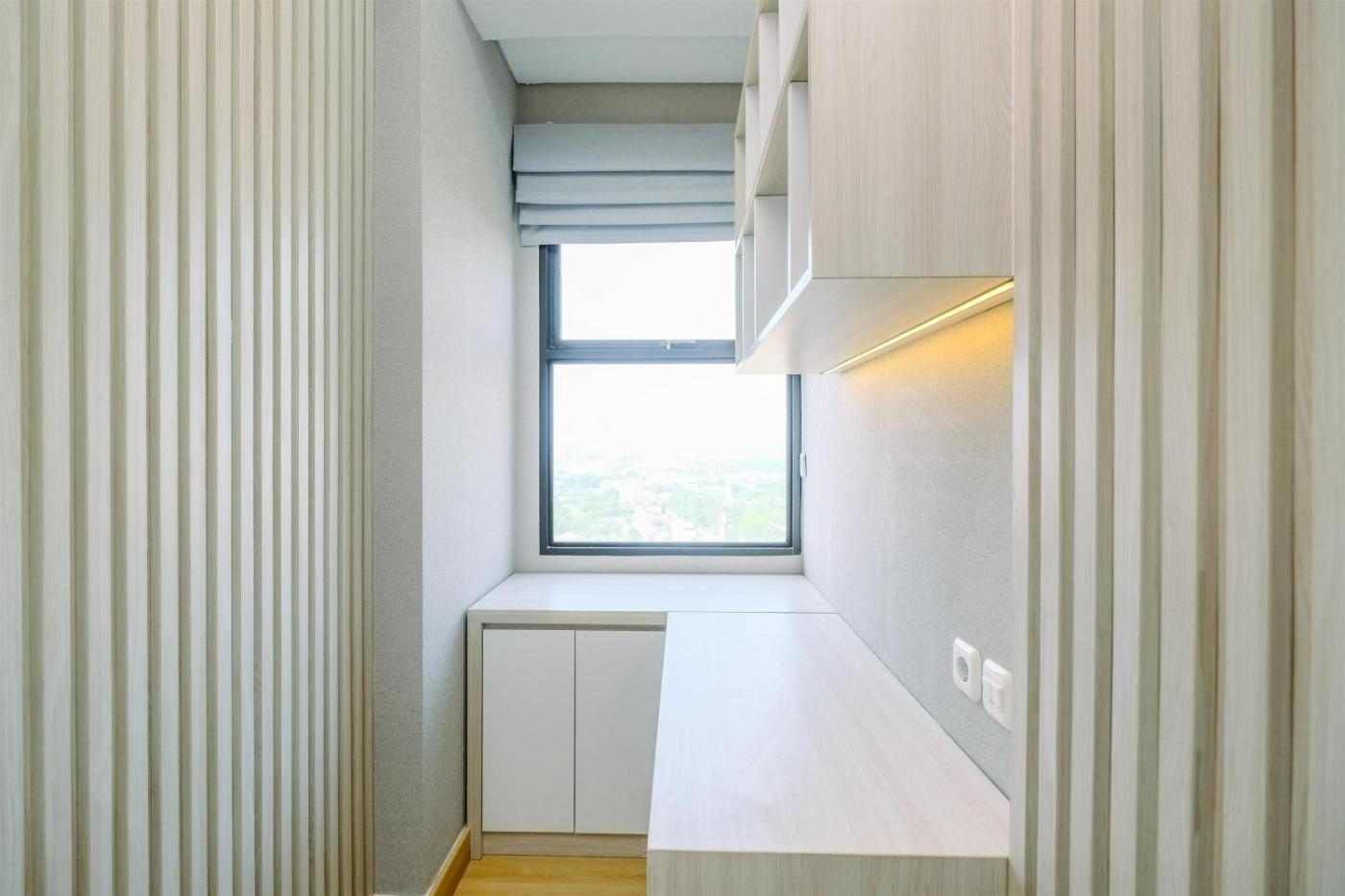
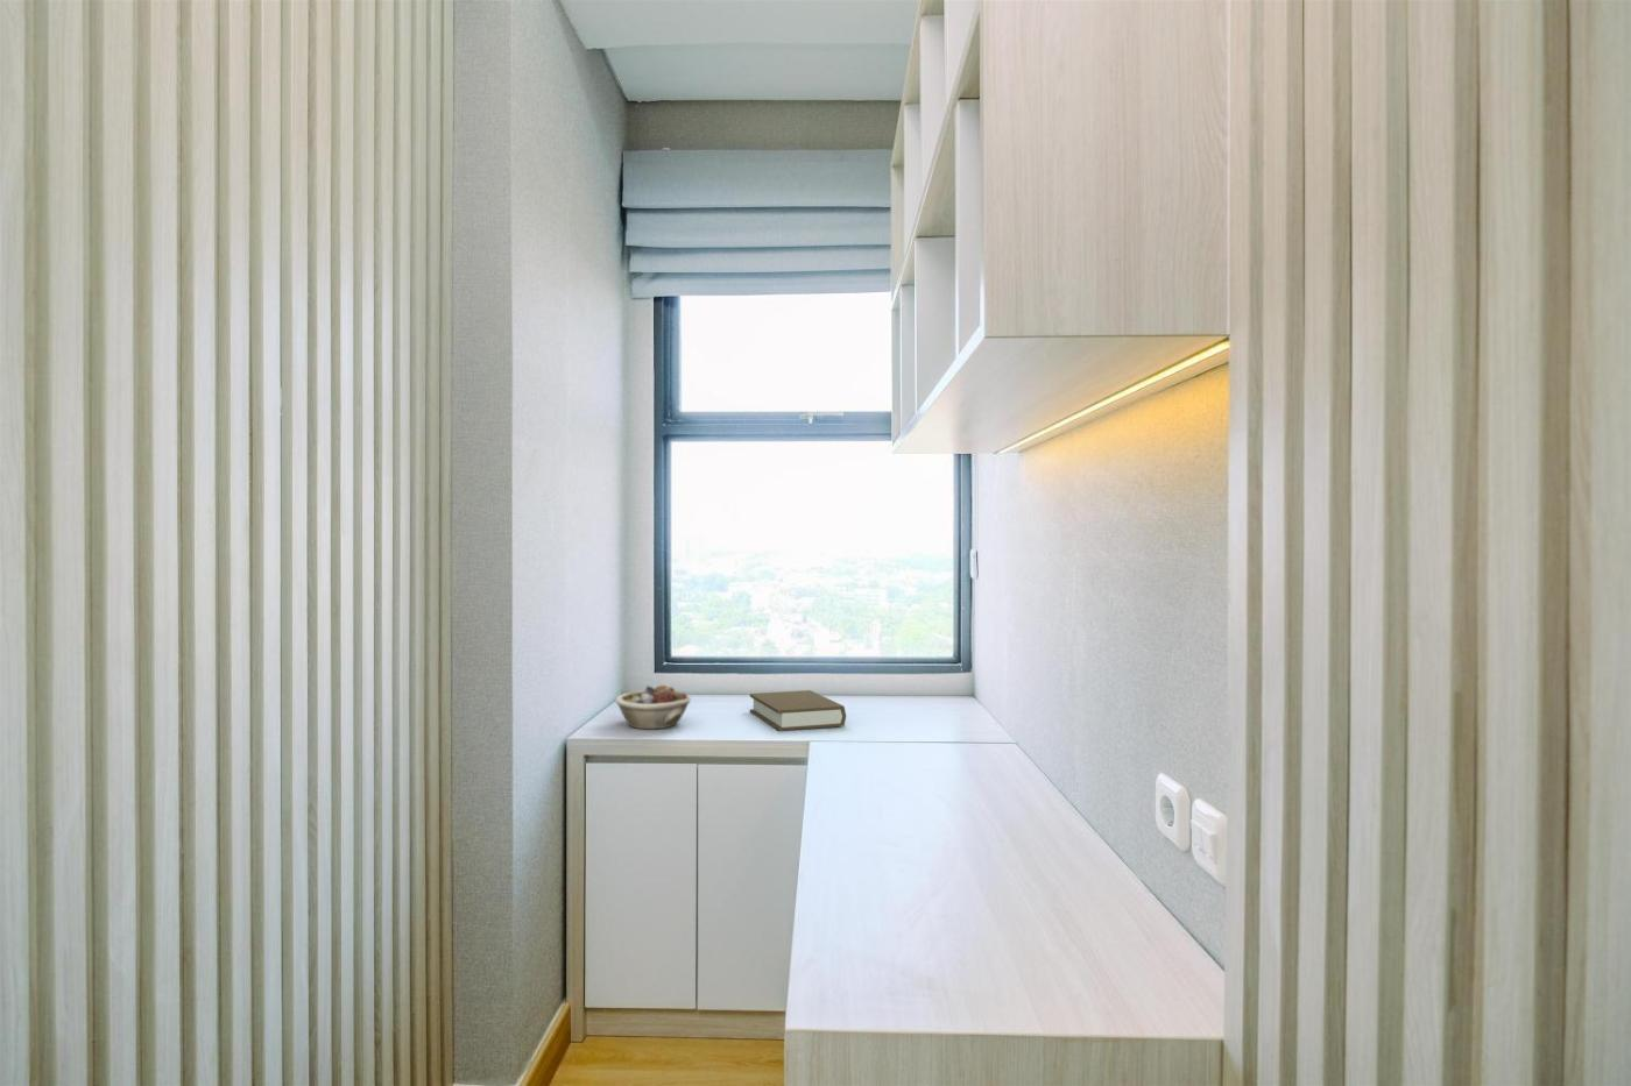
+ book [749,690,846,732]
+ succulent planter [614,684,692,730]
